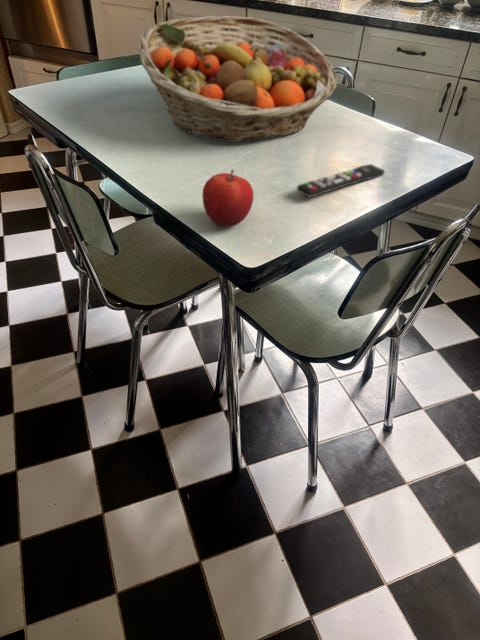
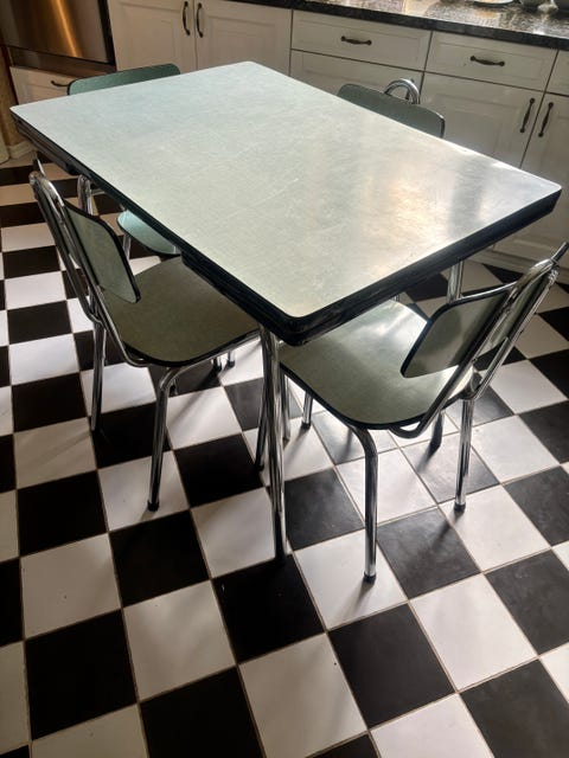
- fruit [201,168,255,228]
- remote control [296,163,386,199]
- fruit basket [137,15,338,143]
